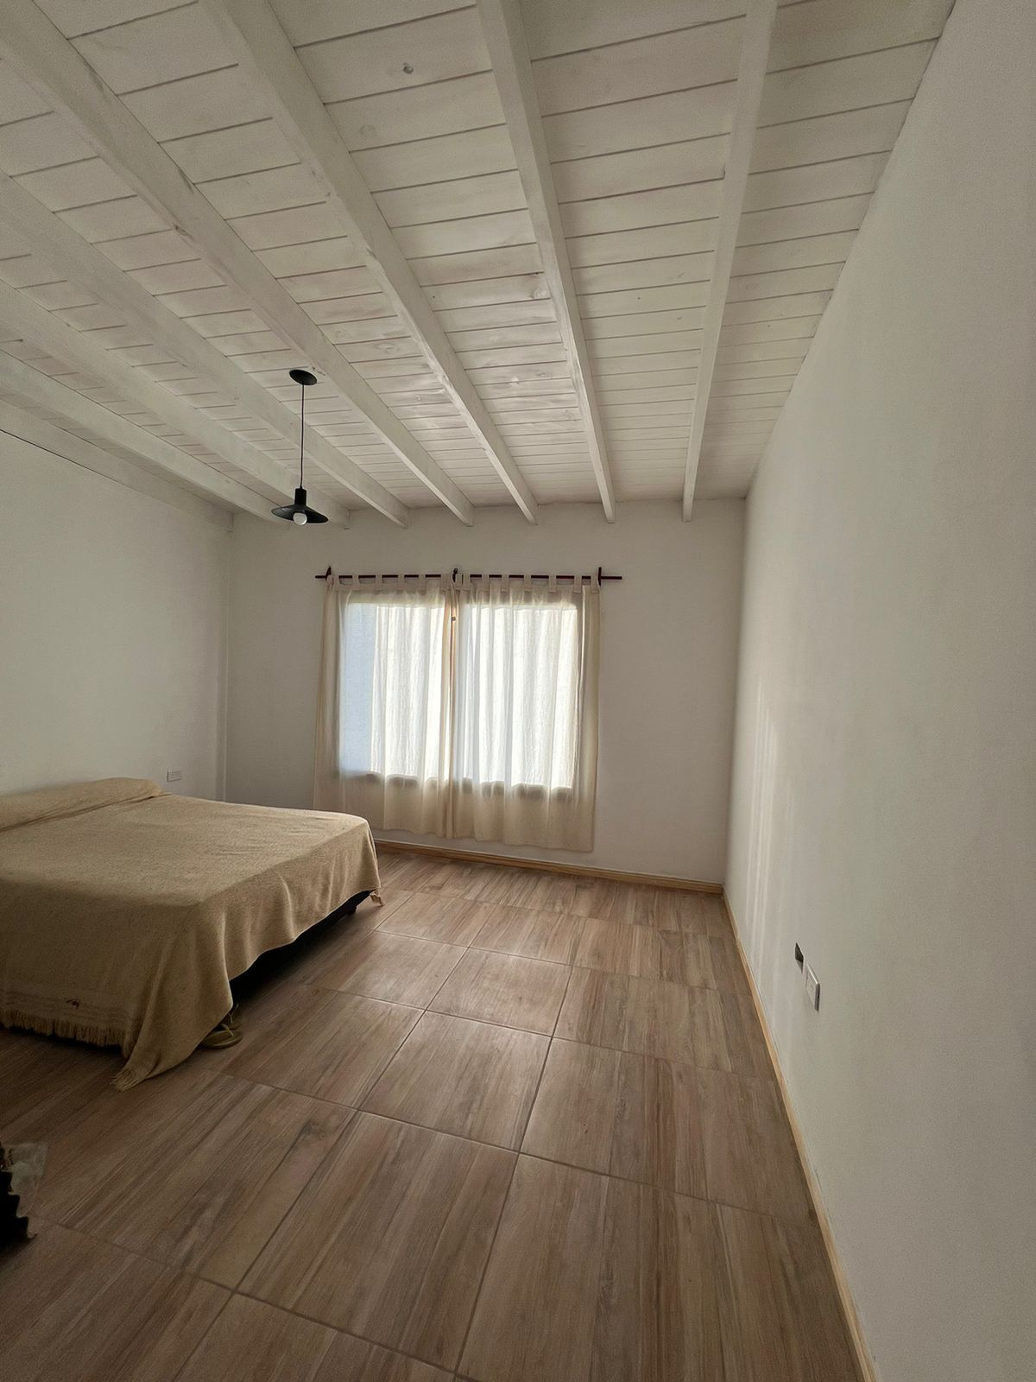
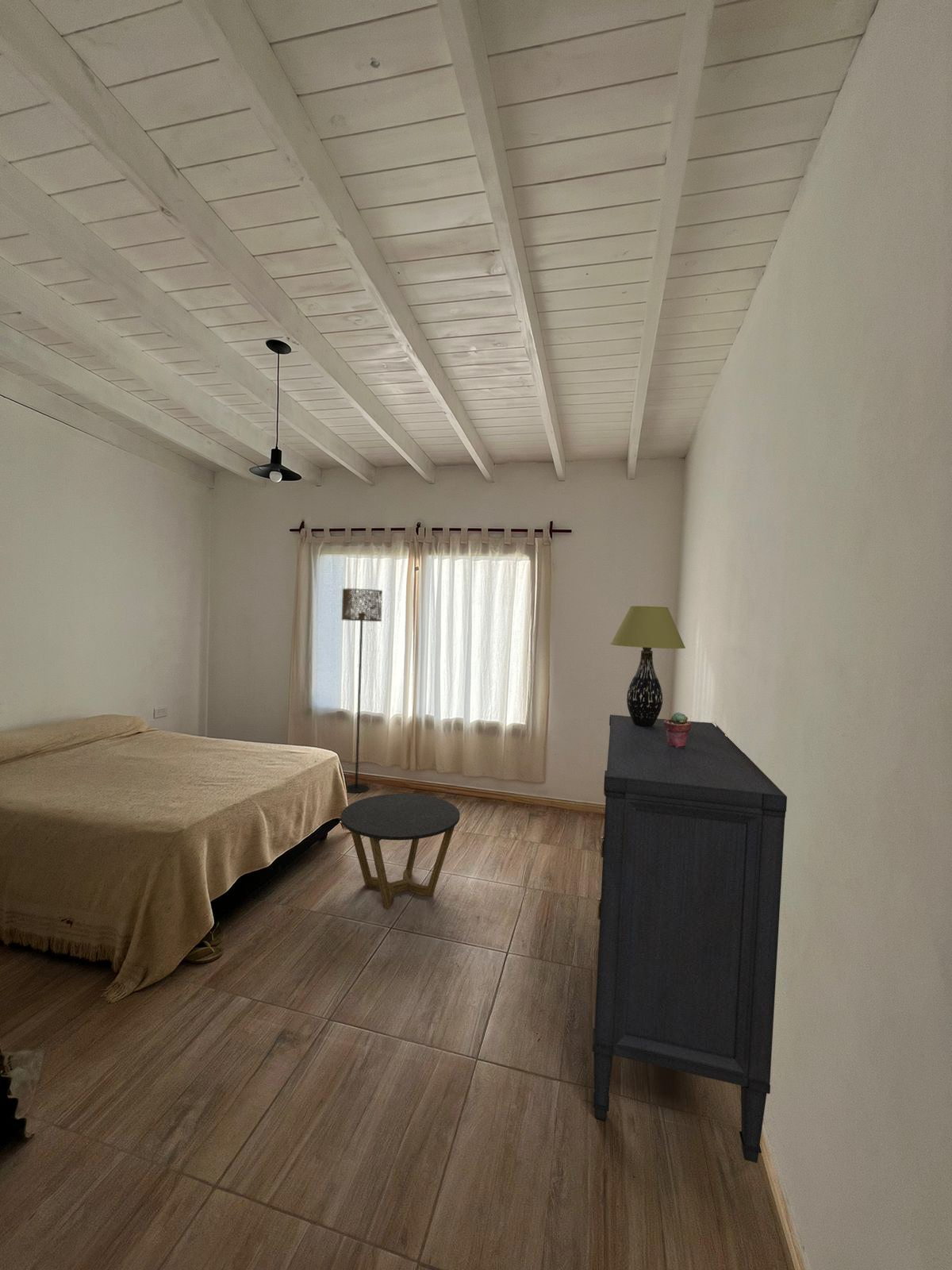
+ floor lamp [340,587,383,794]
+ side table [340,793,461,910]
+ dresser [592,714,788,1164]
+ potted succulent [664,711,691,748]
+ table lamp [609,606,686,726]
